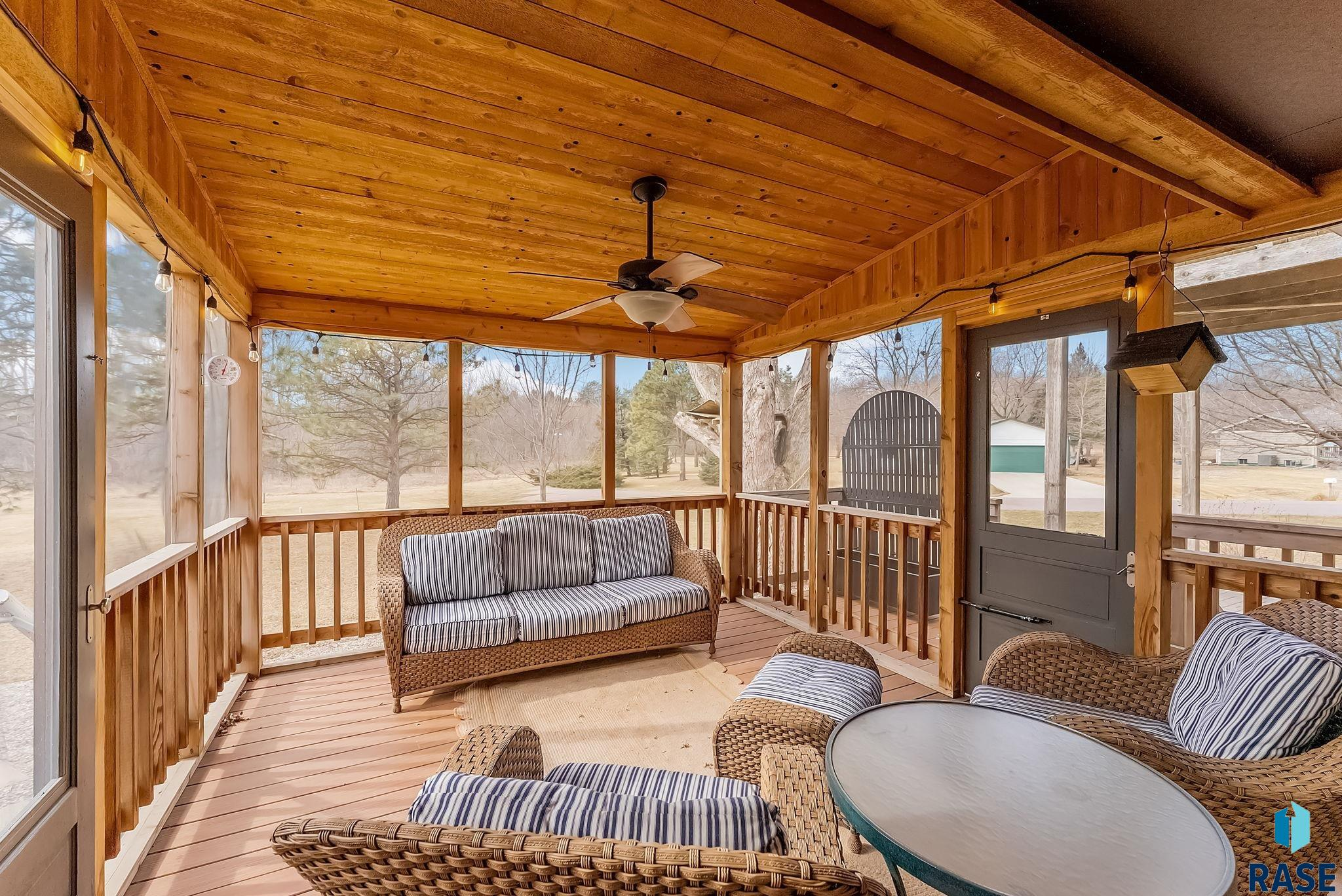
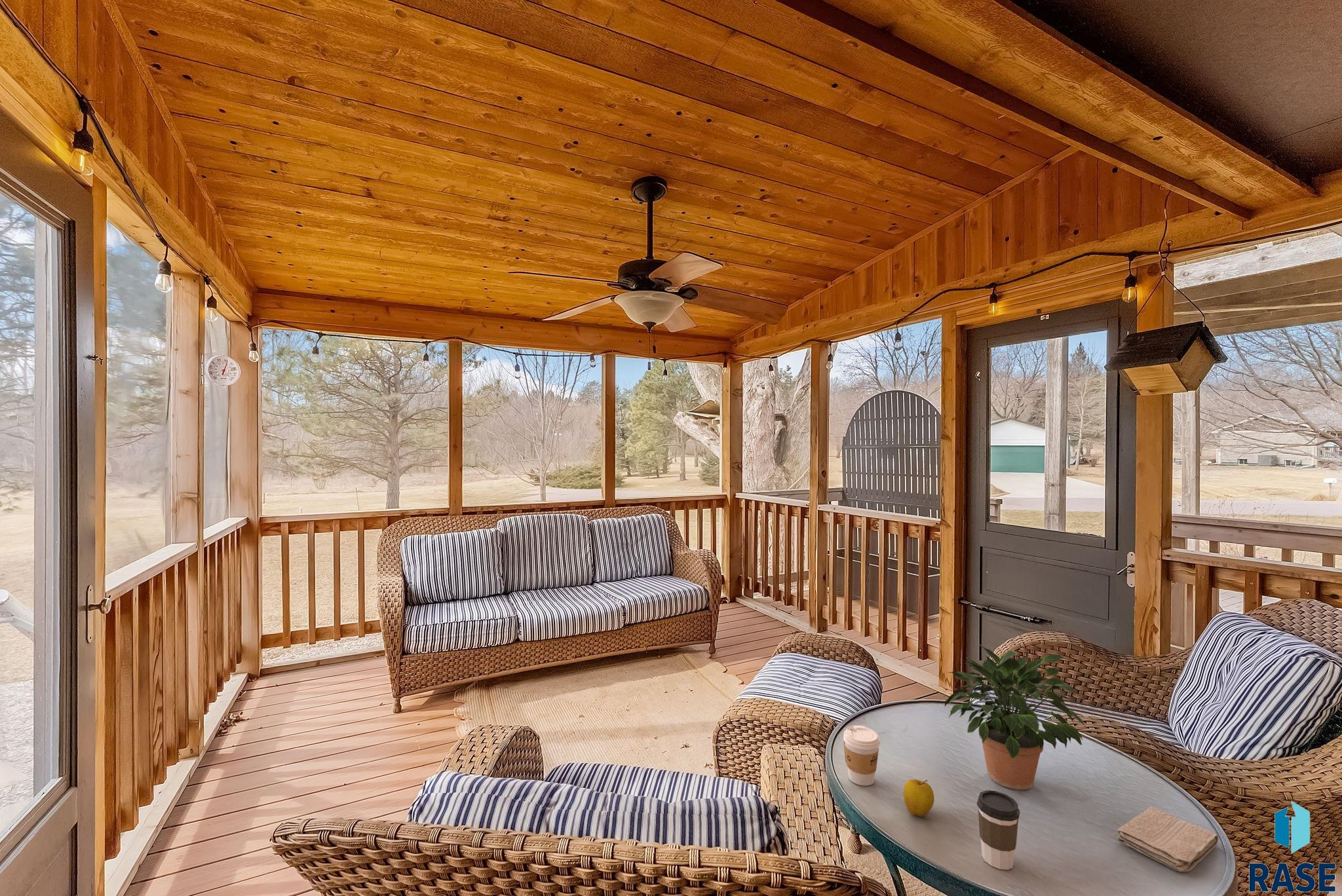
+ apple [903,779,935,817]
+ coffee cup [976,790,1020,870]
+ washcloth [1117,806,1219,872]
+ potted plant [944,644,1086,791]
+ coffee cup [843,725,881,787]
